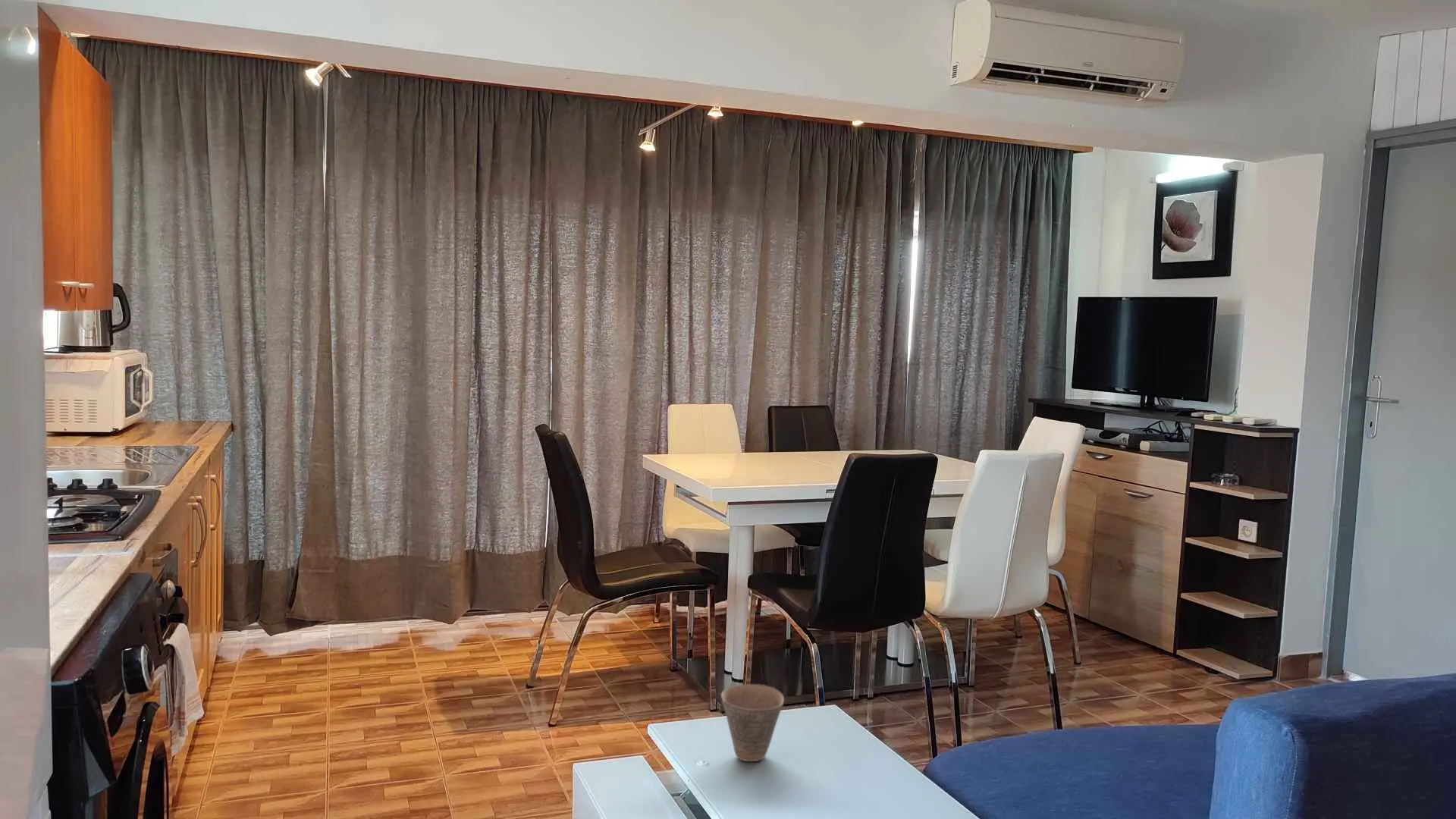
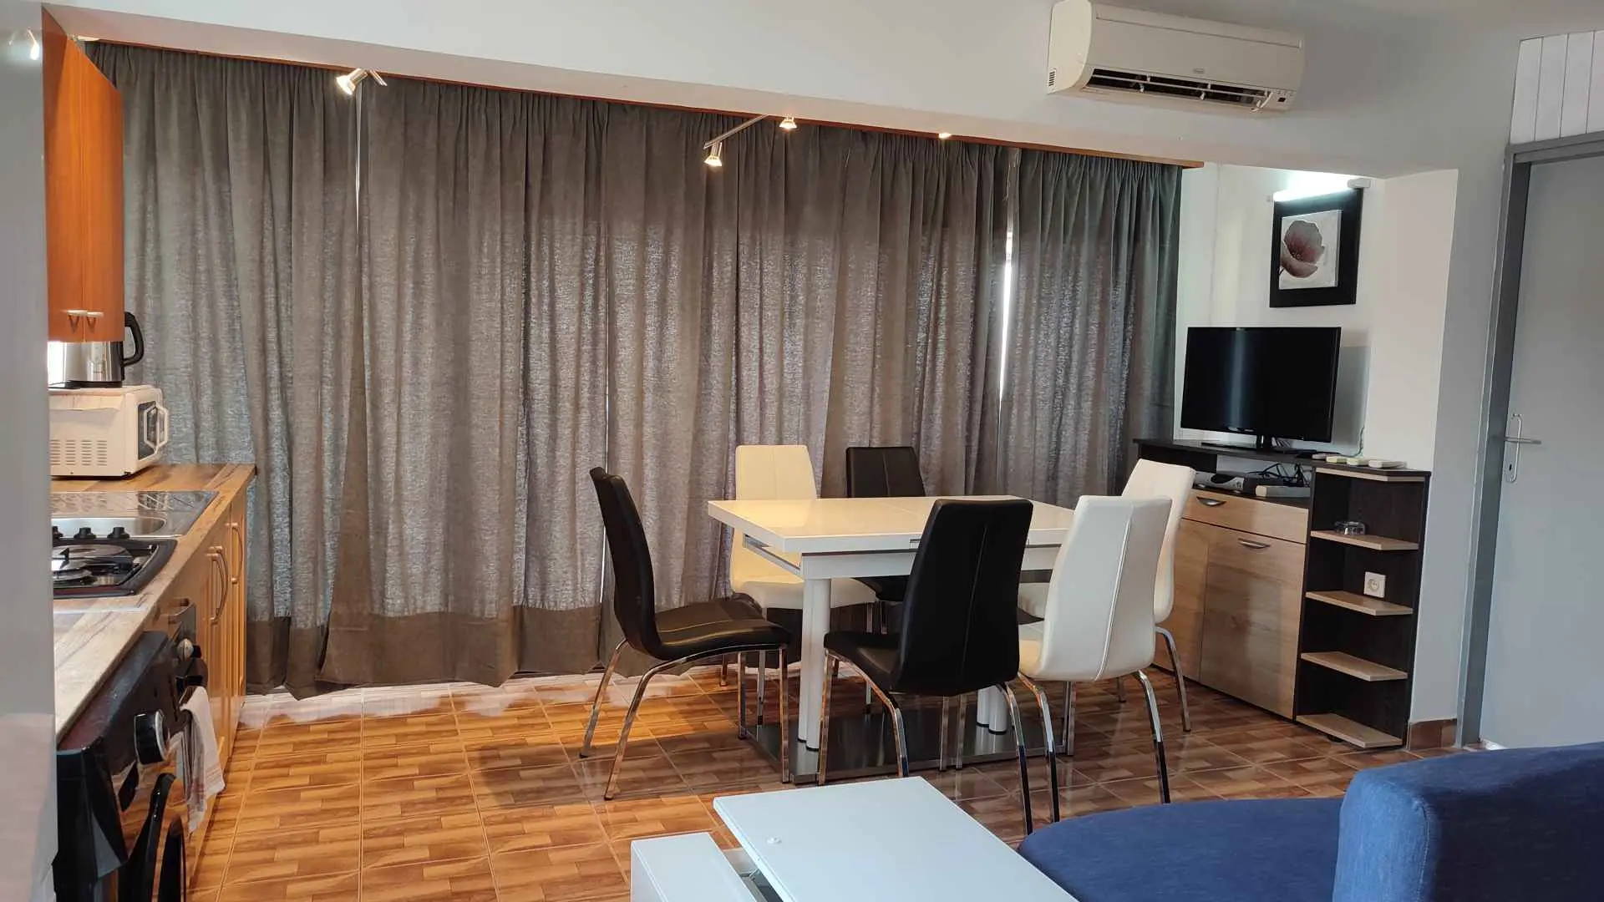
- cup [720,683,785,762]
